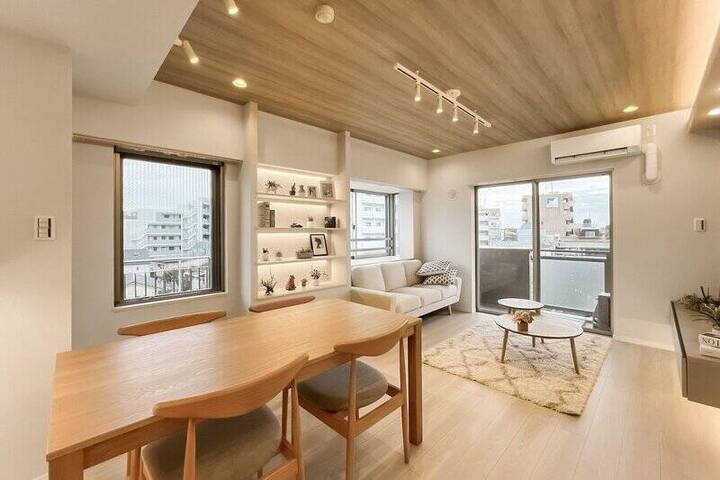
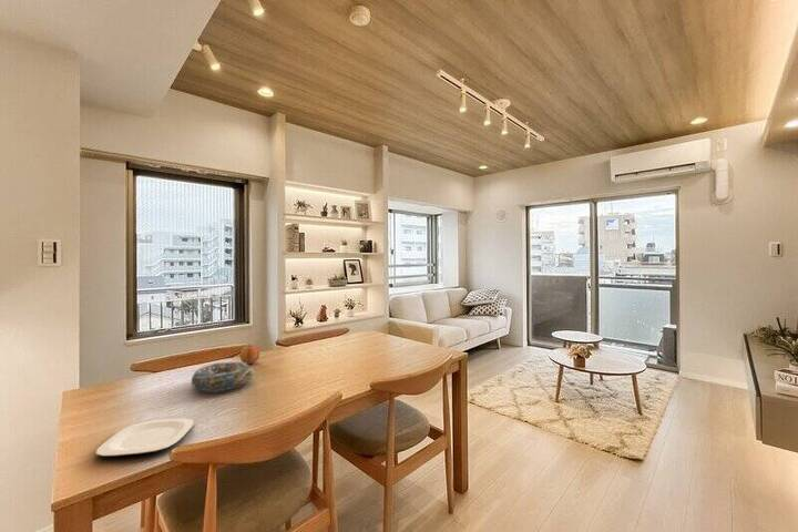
+ apple [238,345,260,365]
+ plate [95,418,195,458]
+ decorative bowl [190,360,254,393]
